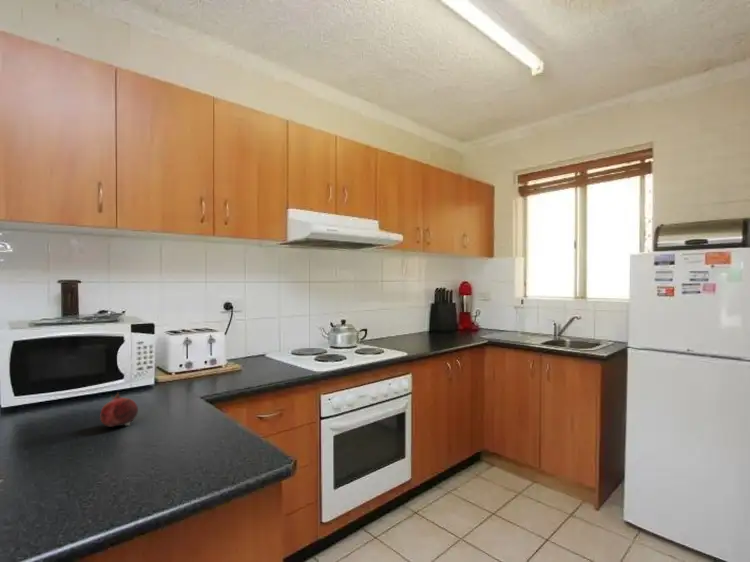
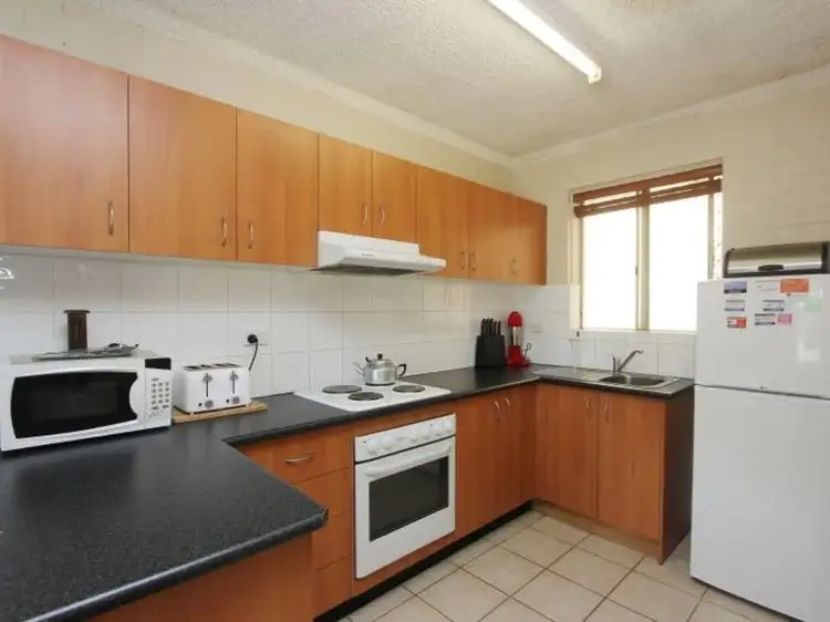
- fruit [99,391,139,428]
